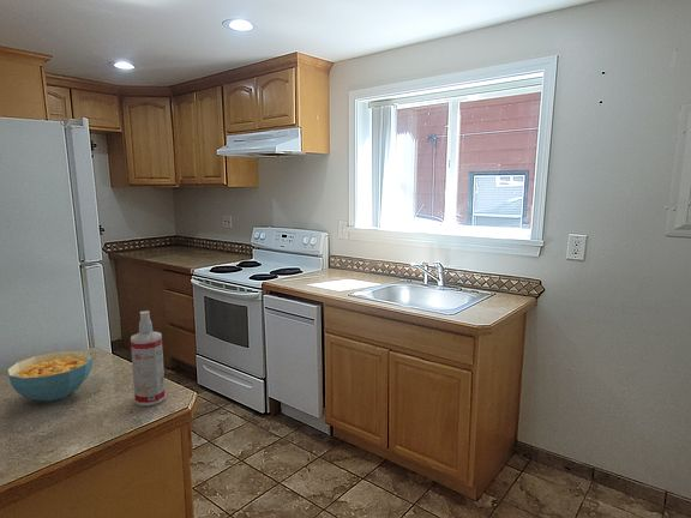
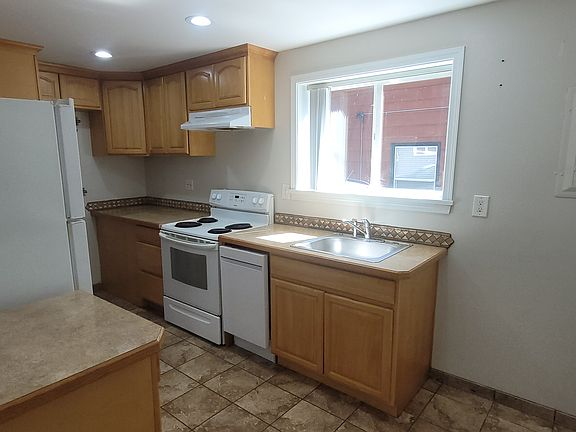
- cereal bowl [6,350,94,403]
- spray bottle [130,309,167,406]
